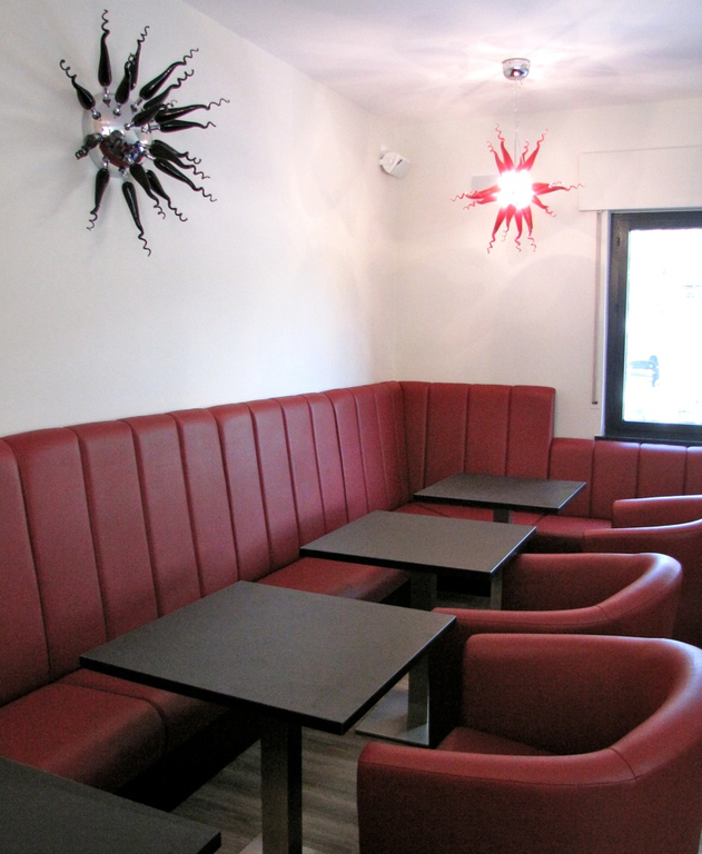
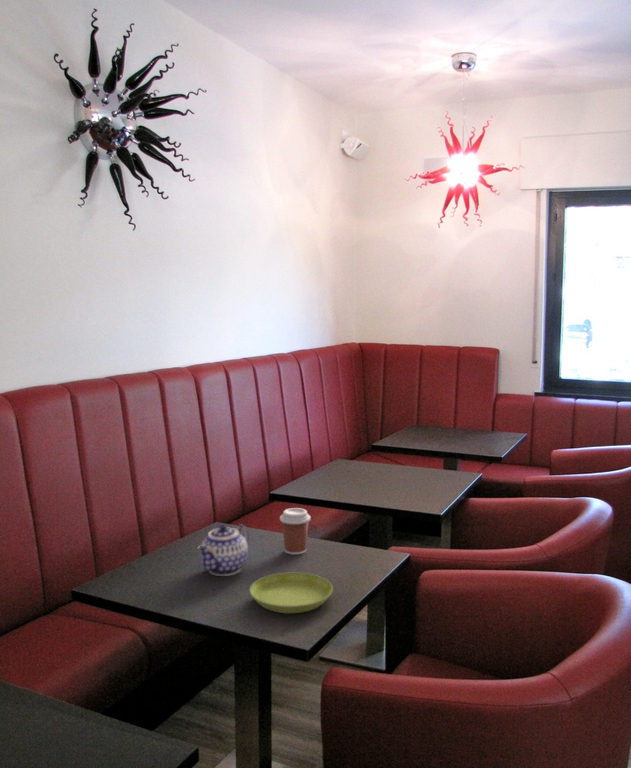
+ teapot [196,523,250,577]
+ coffee cup [279,507,312,556]
+ saucer [249,572,334,614]
